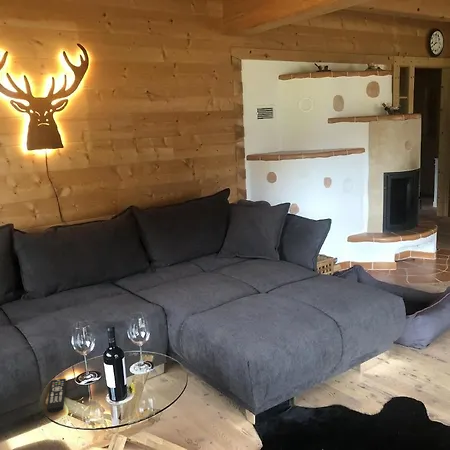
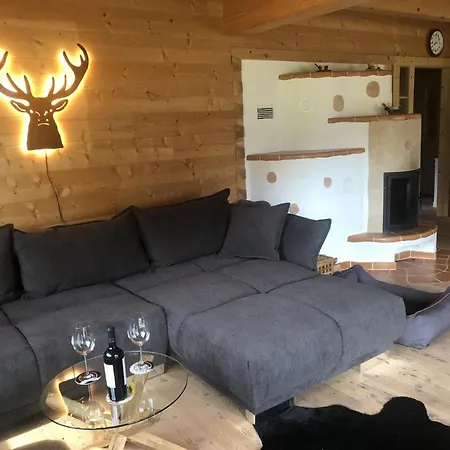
- remote control [46,378,67,414]
